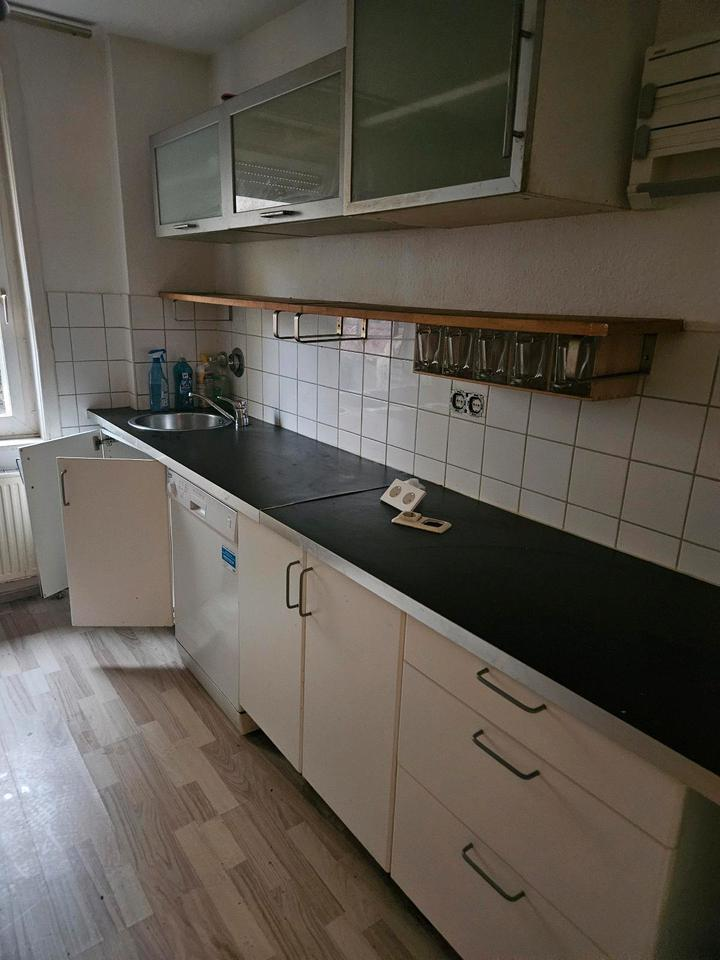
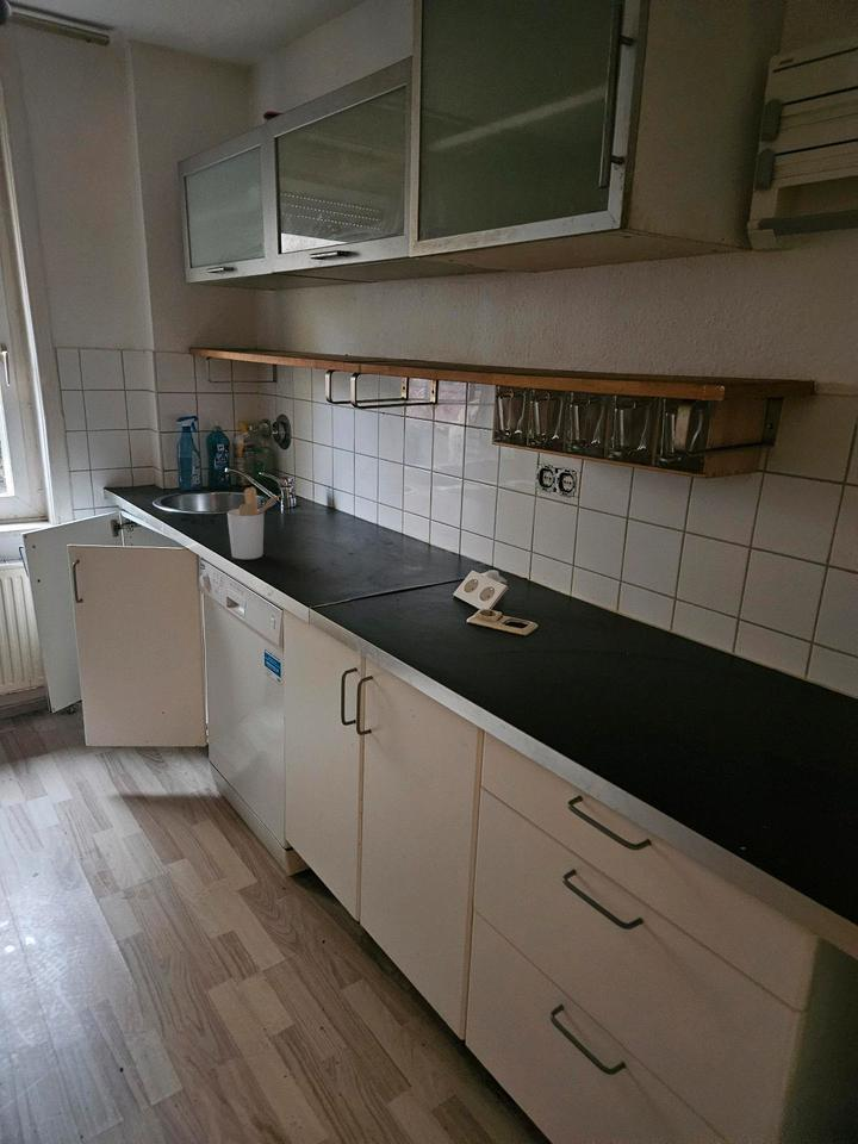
+ utensil holder [226,486,284,560]
